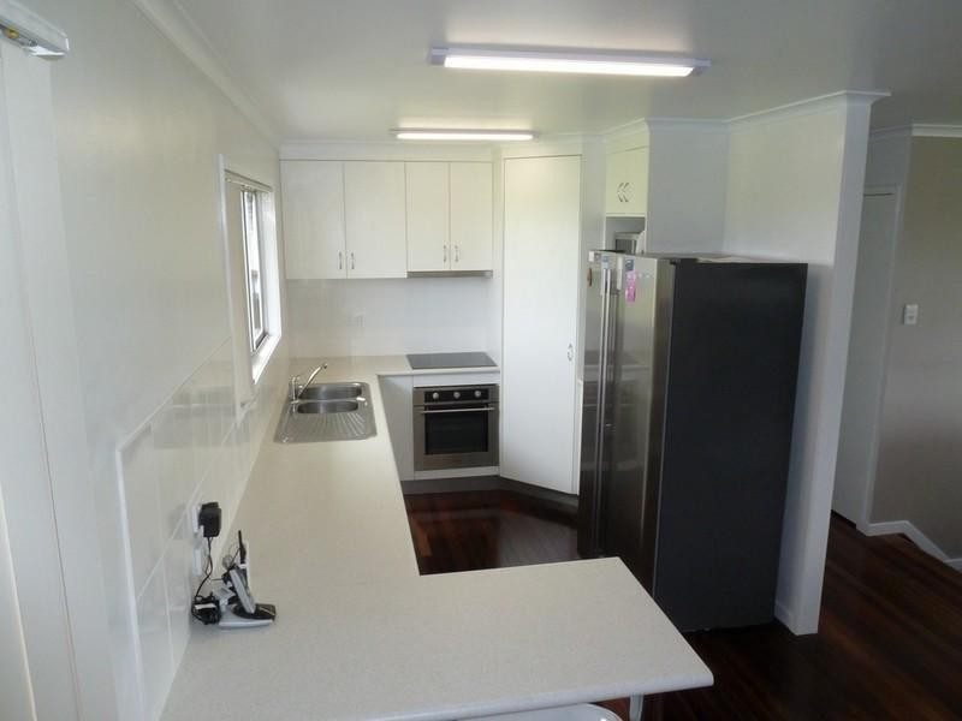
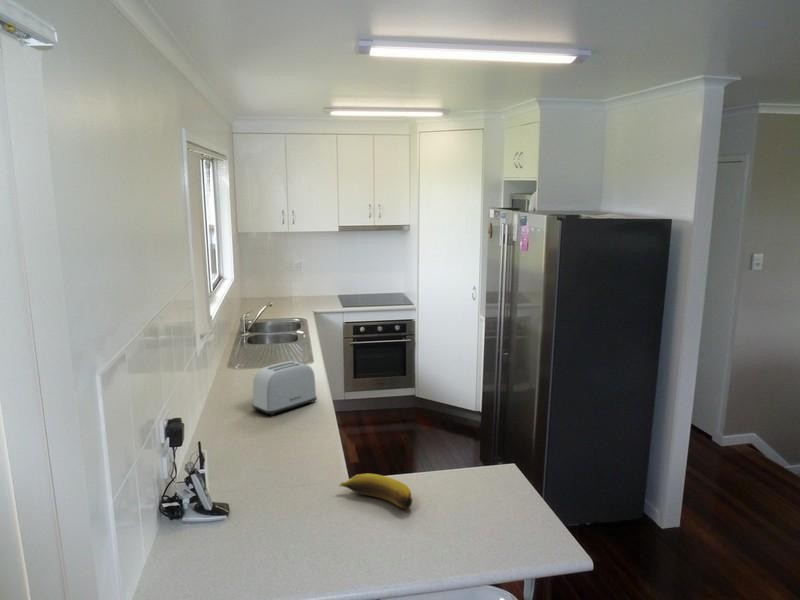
+ toaster [251,360,318,416]
+ banana [338,473,413,510]
